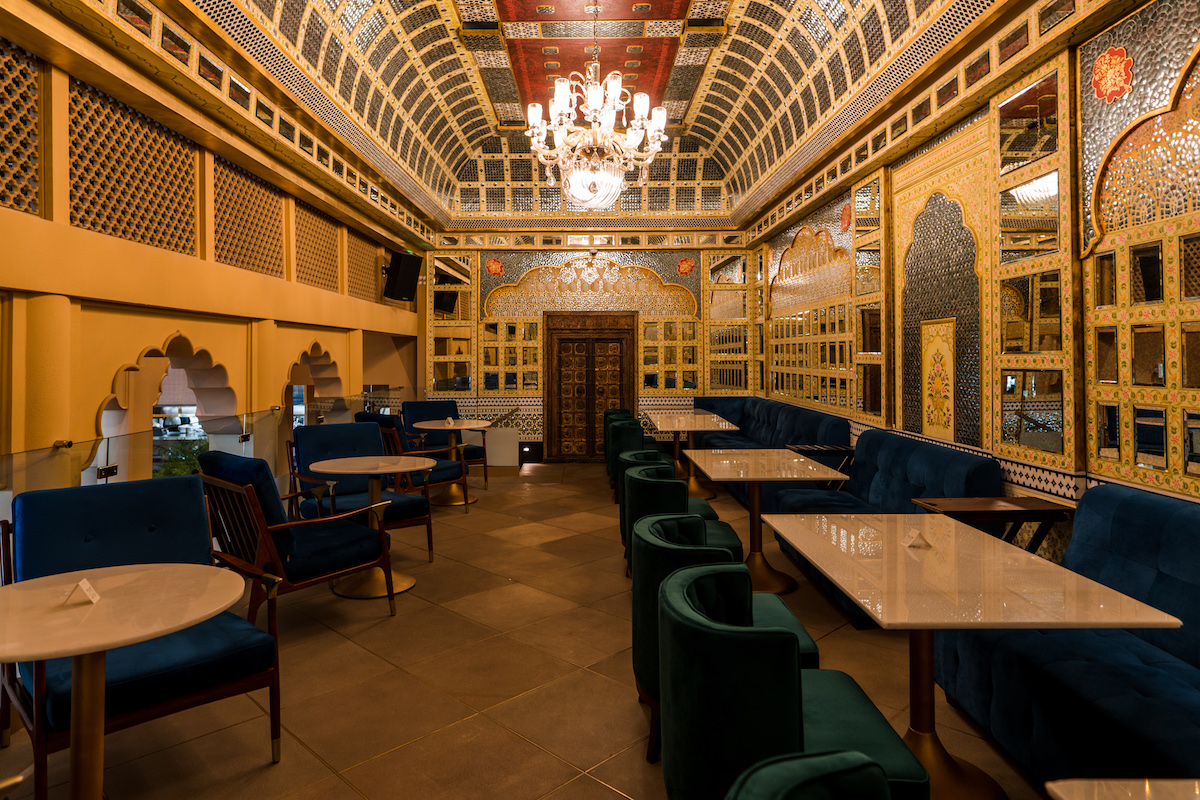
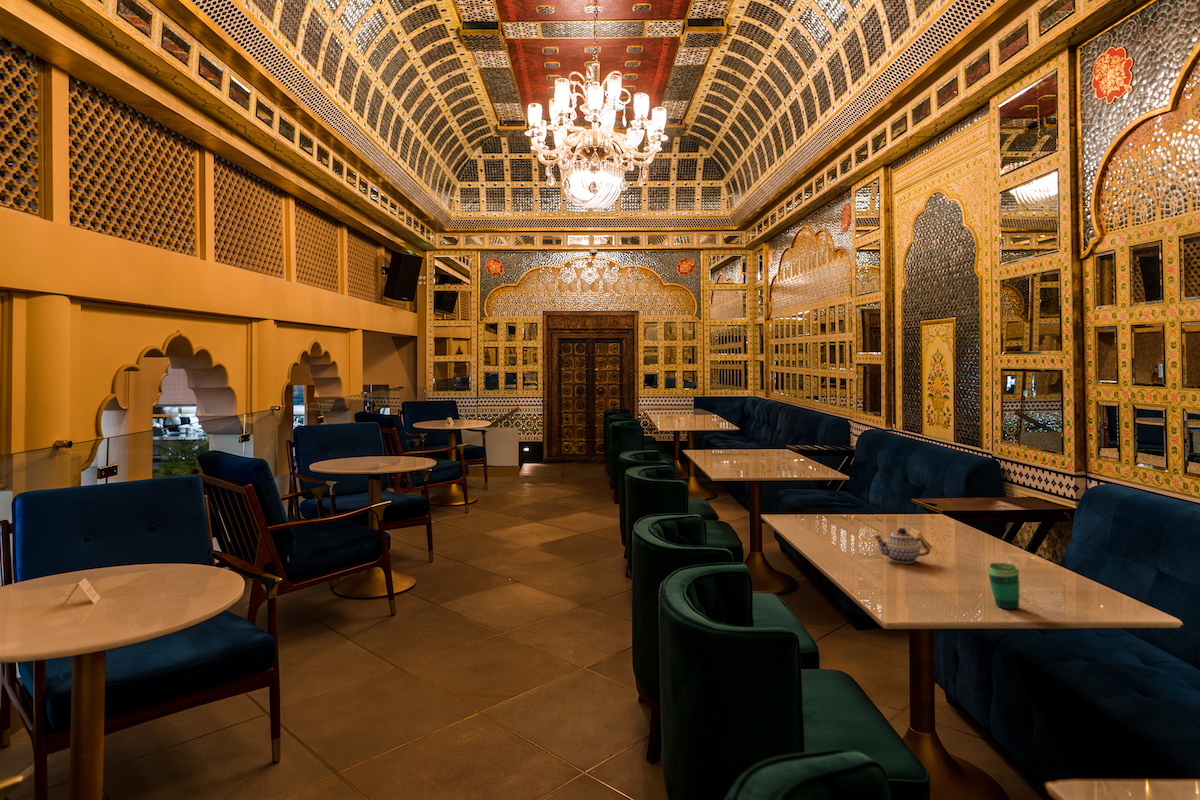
+ cup [986,562,1021,610]
+ teapot [873,527,931,564]
